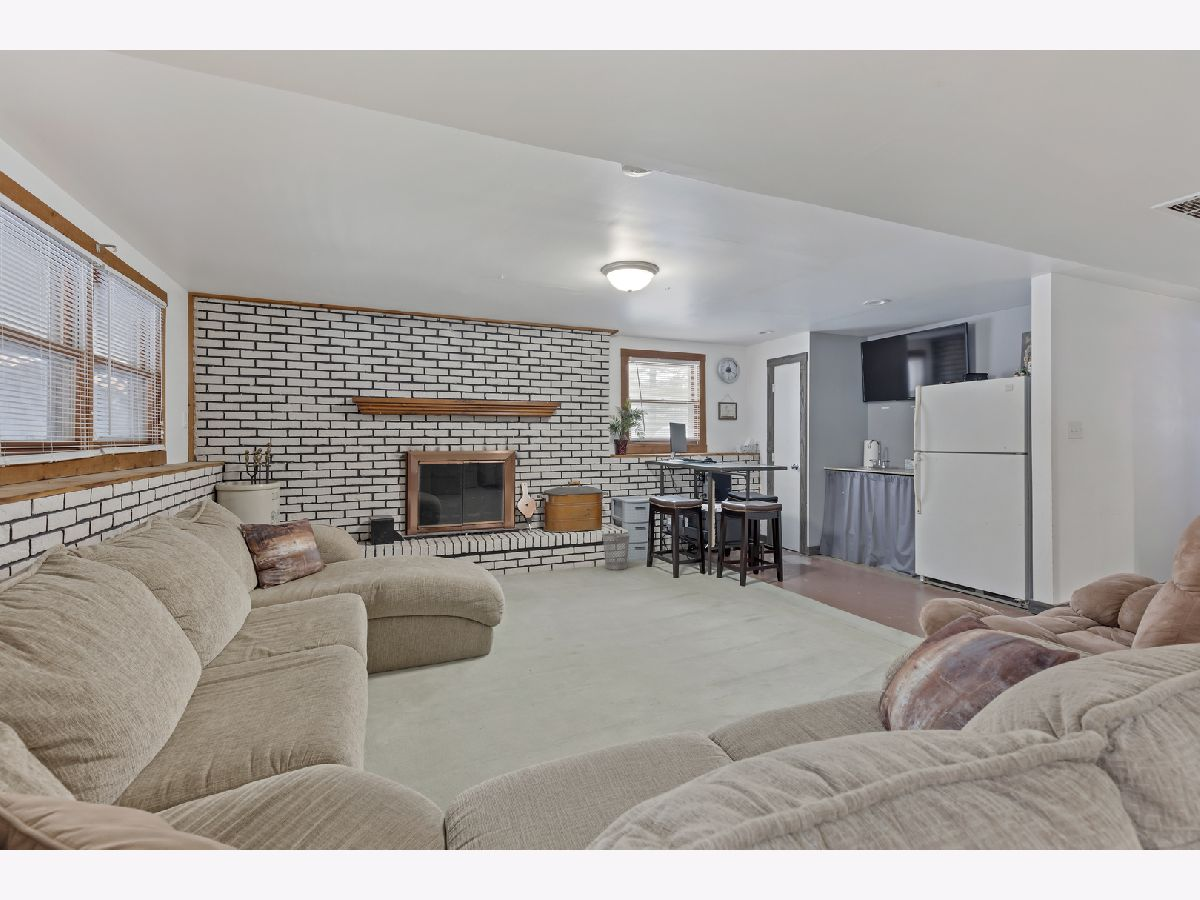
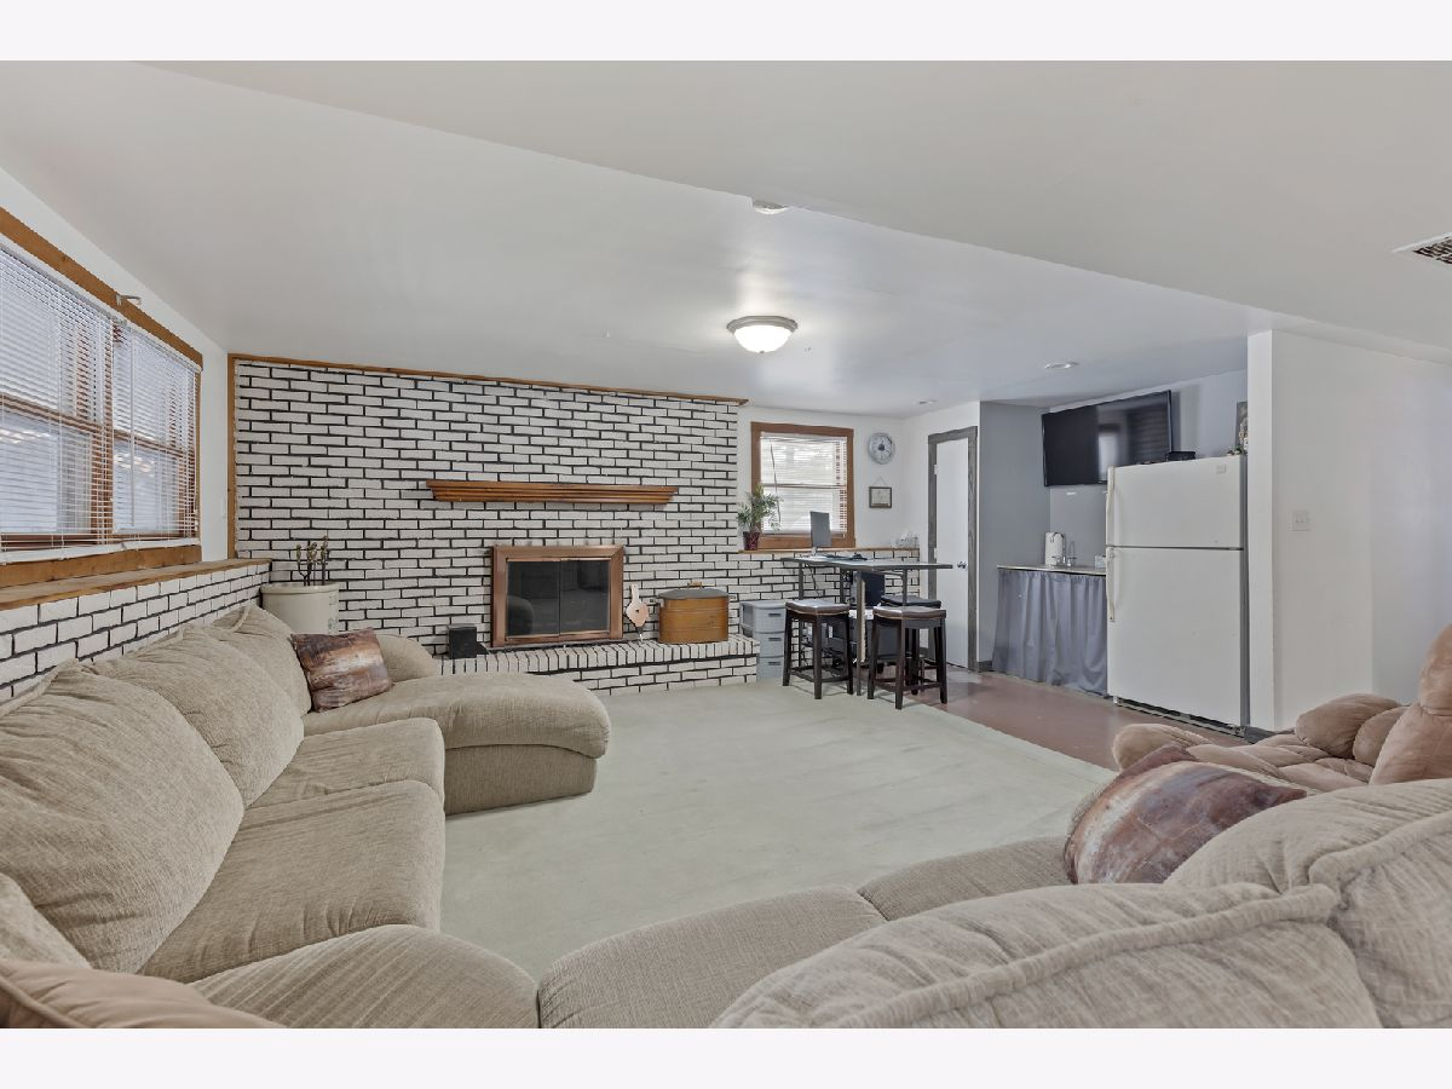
- wastebasket [602,532,630,571]
